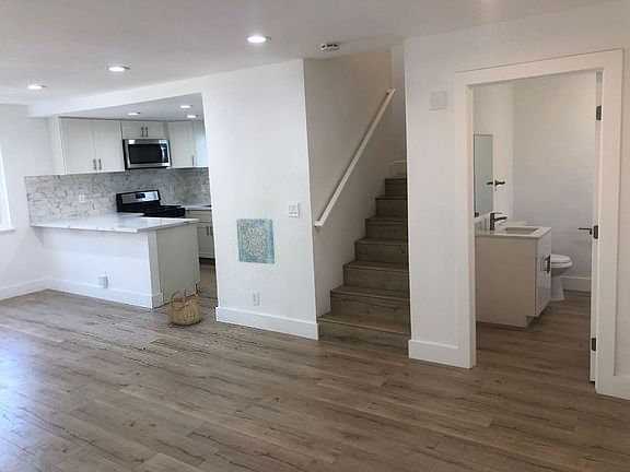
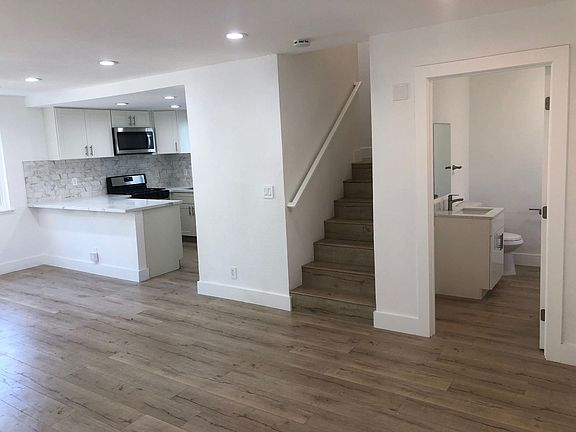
- wall art [235,217,276,266]
- basket [167,287,203,326]
